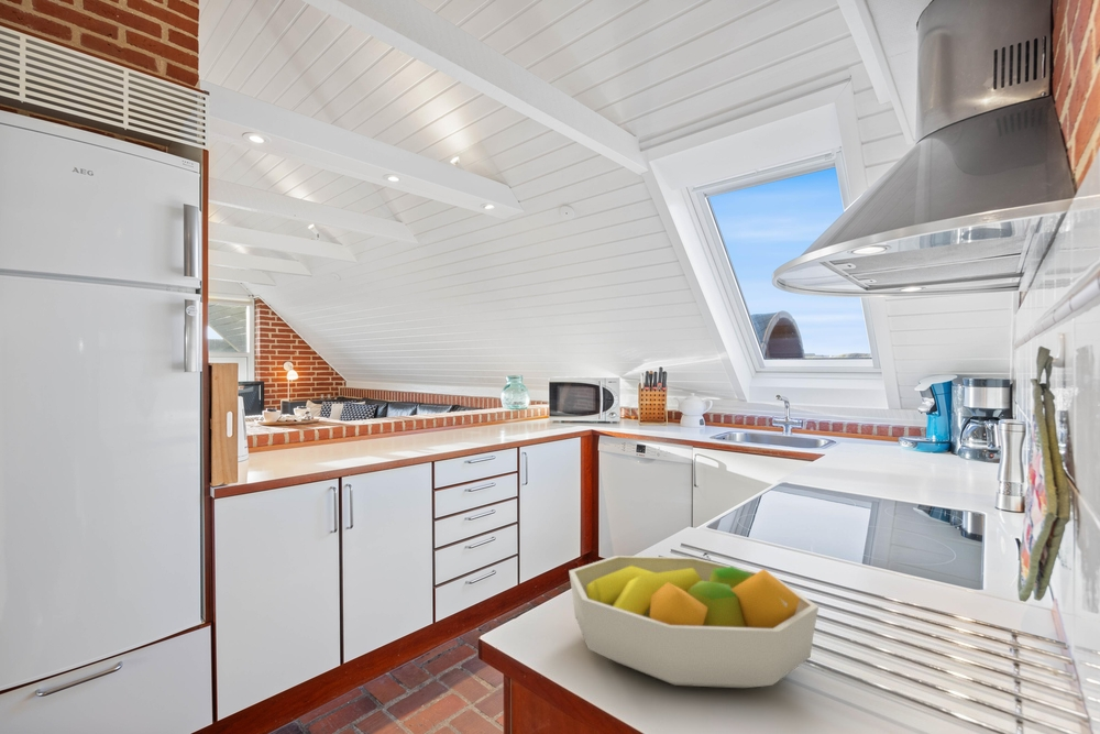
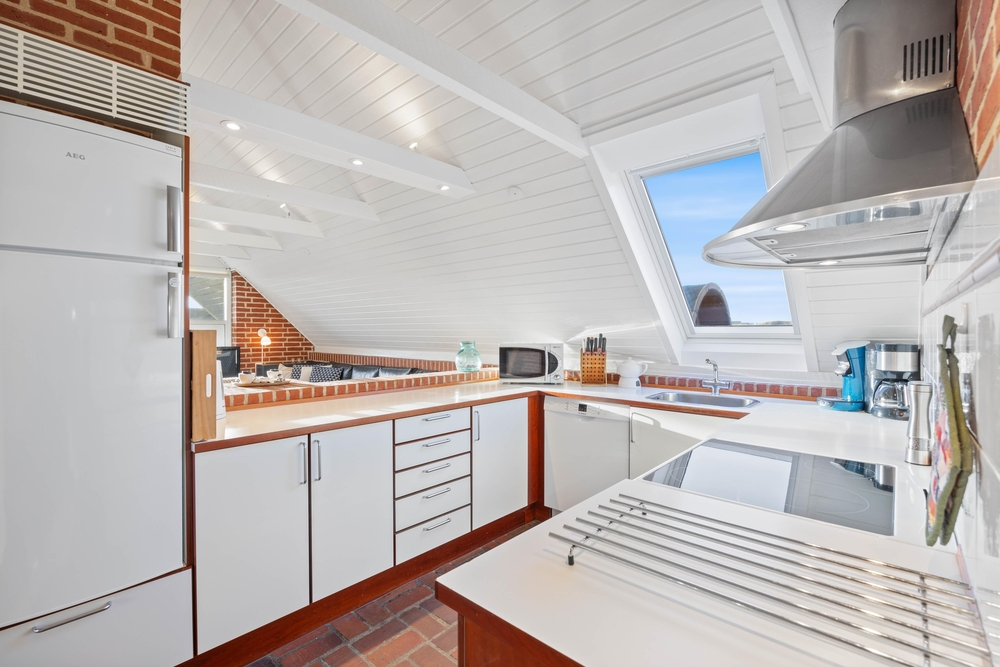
- fruit bowl [568,555,820,689]
